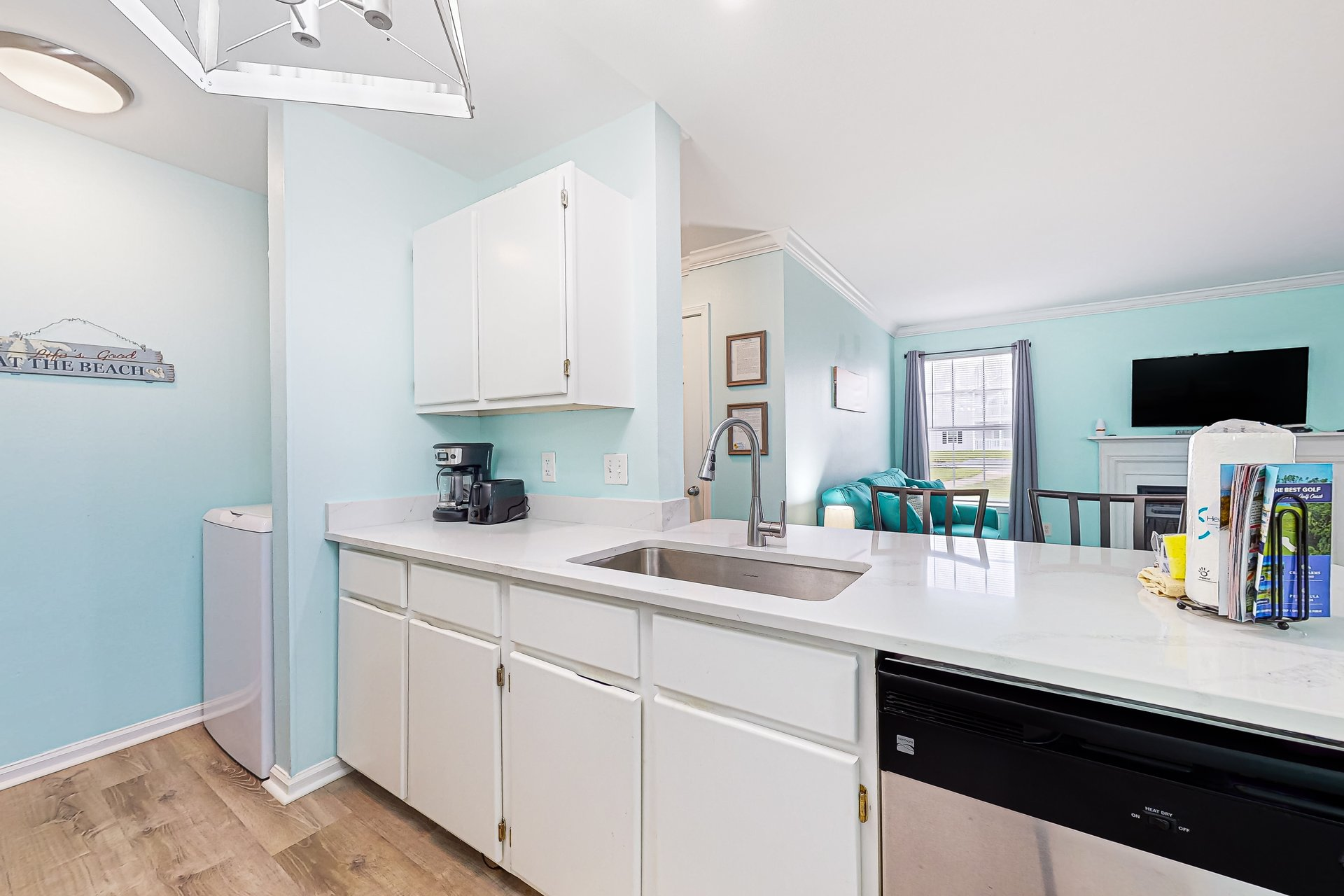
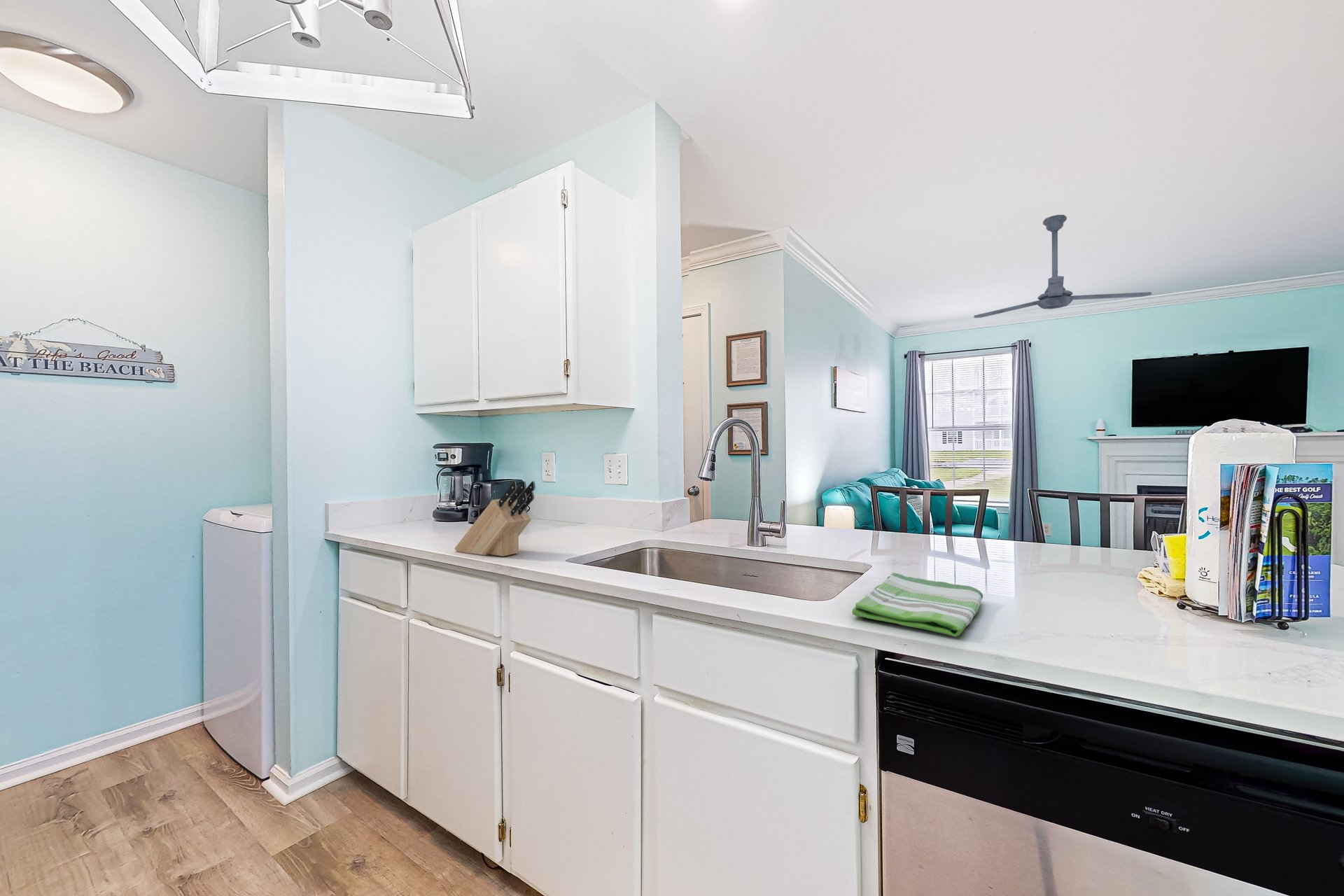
+ knife block [454,481,536,557]
+ ceiling fan [973,214,1152,318]
+ dish towel [851,572,984,637]
